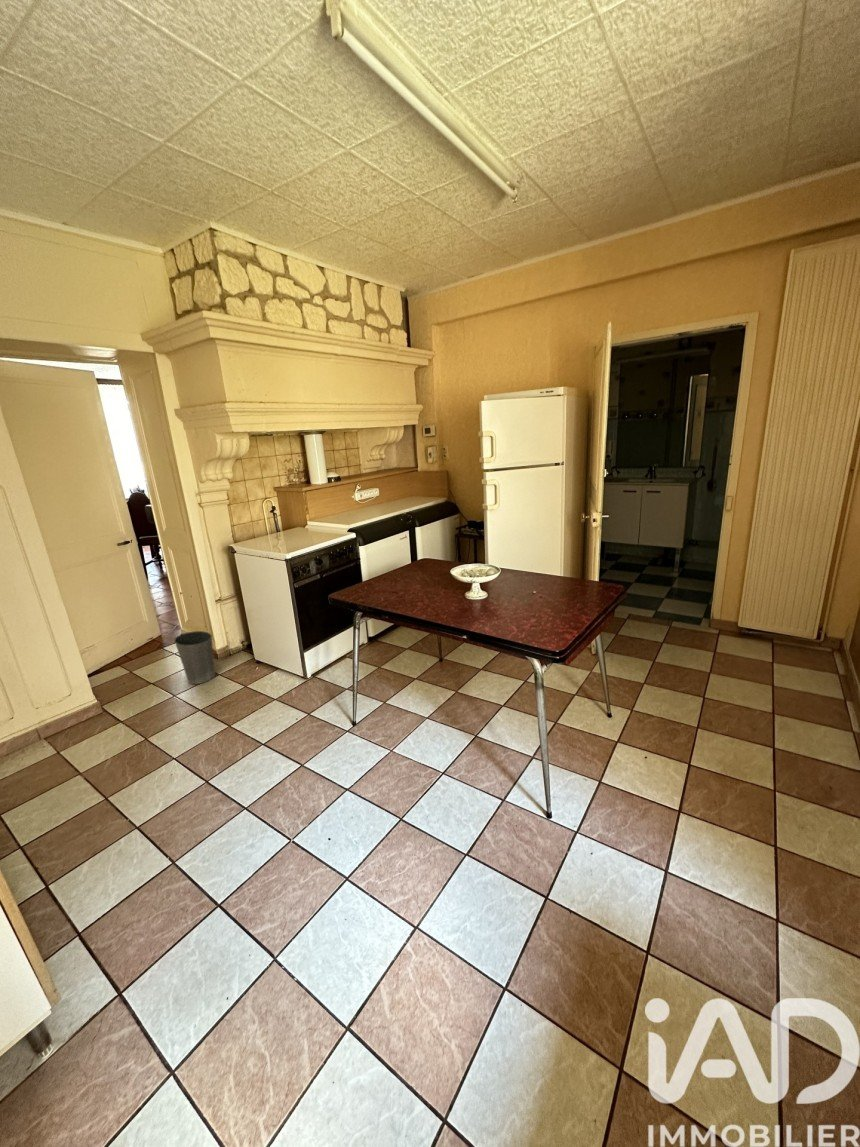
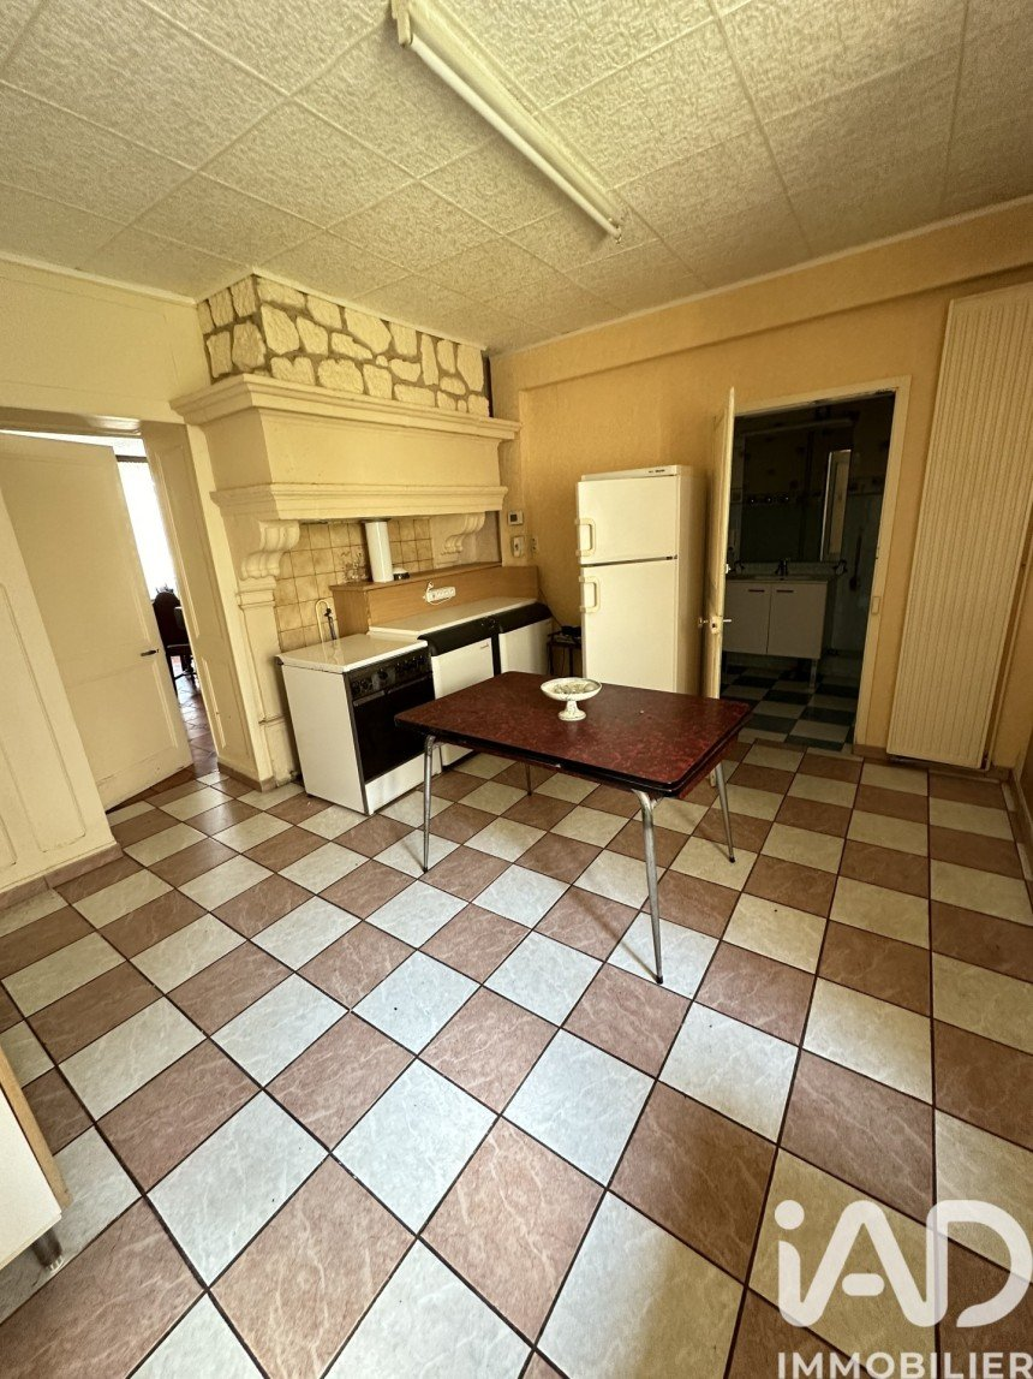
- waste basket [173,630,216,685]
